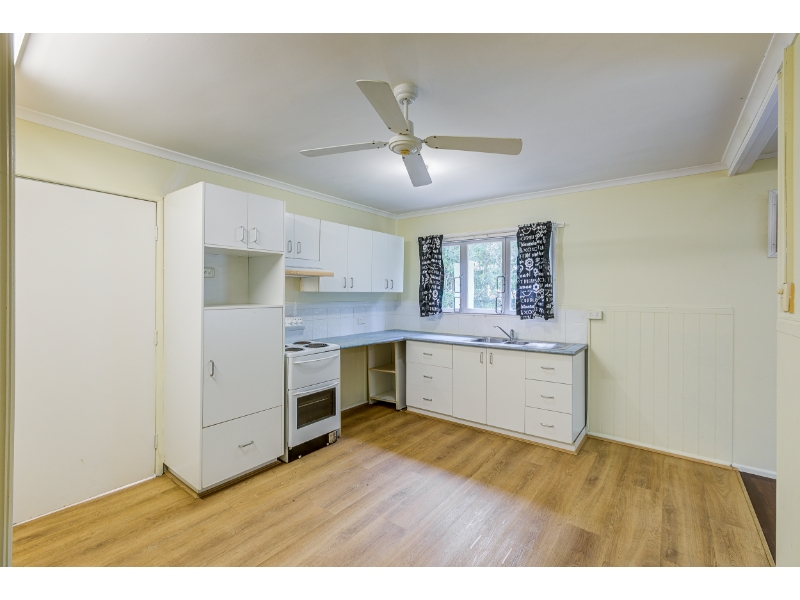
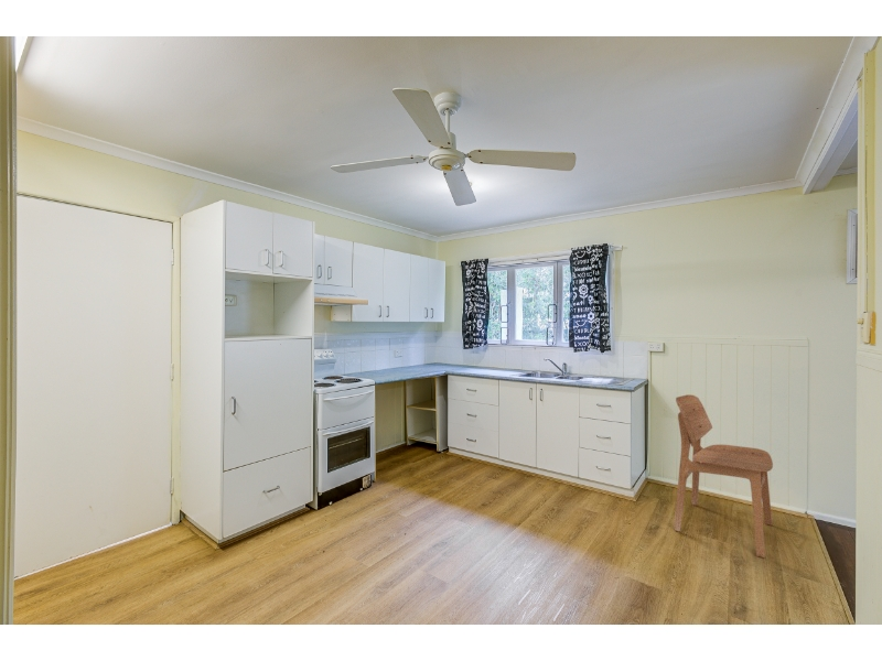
+ dining chair [673,393,774,560]
